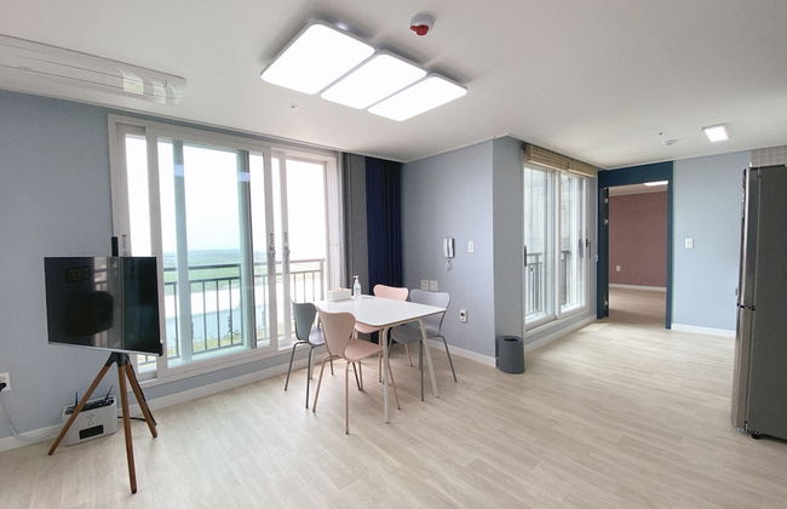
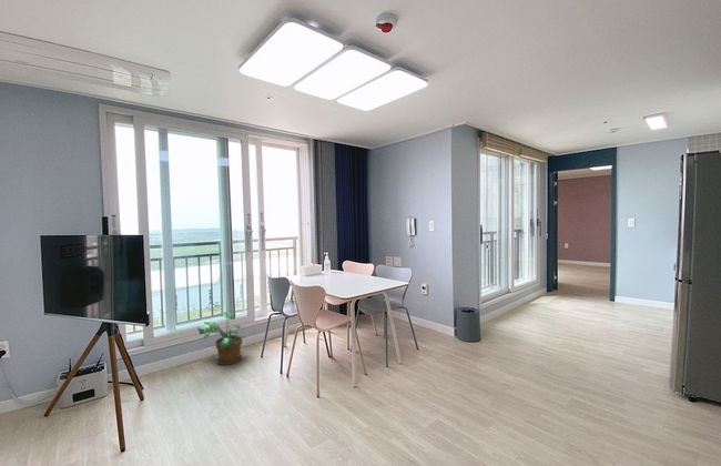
+ potted plant [196,312,247,366]
